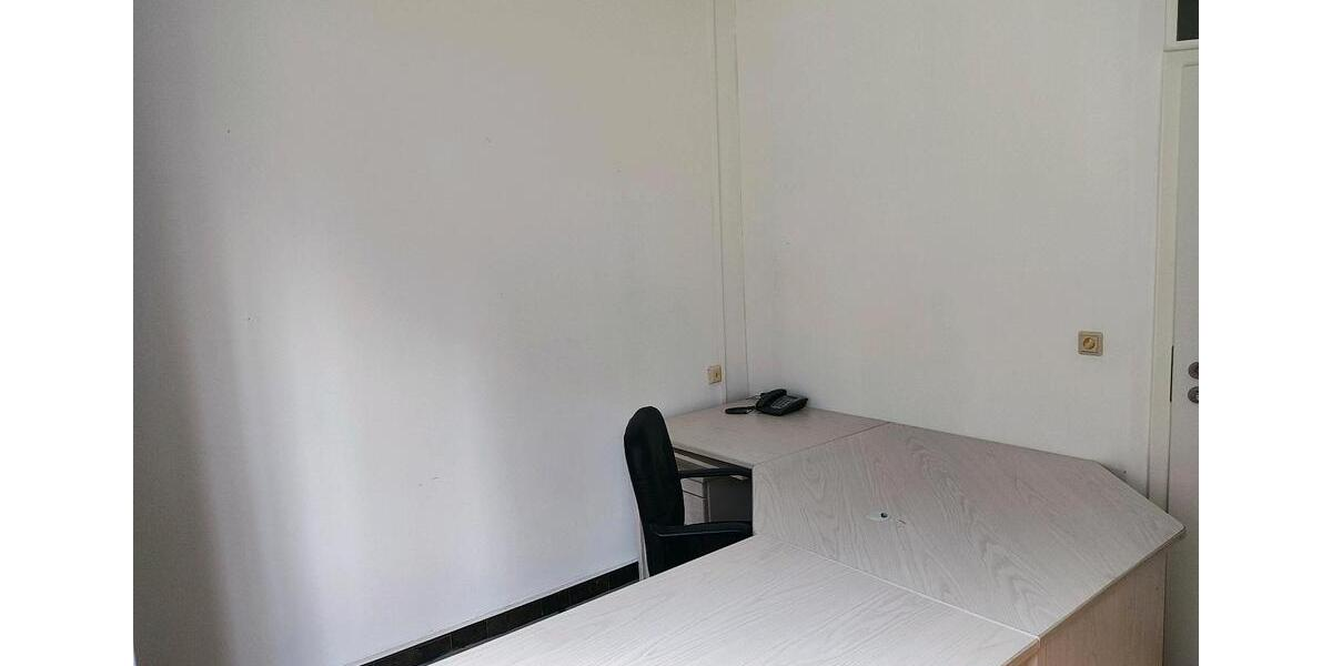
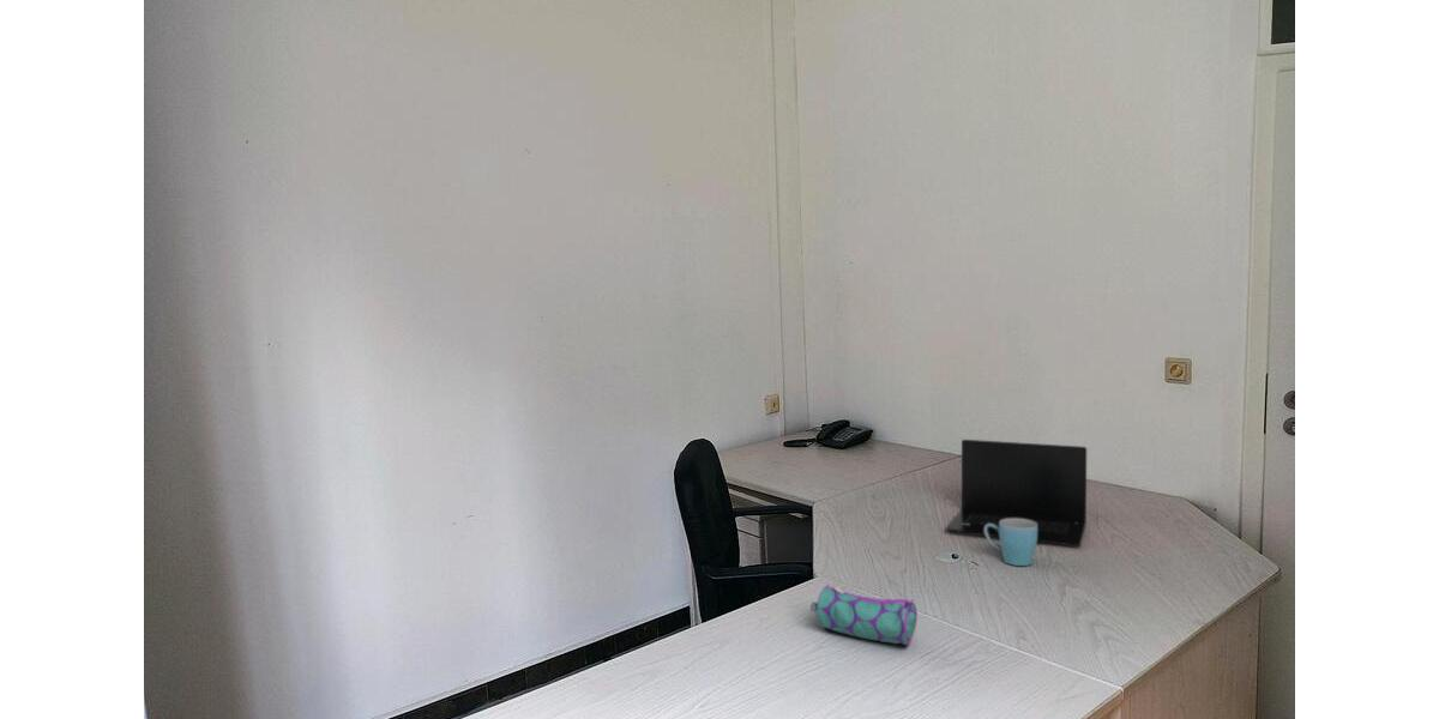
+ pencil case [809,582,919,647]
+ mug [985,519,1038,567]
+ laptop [945,439,1088,548]
